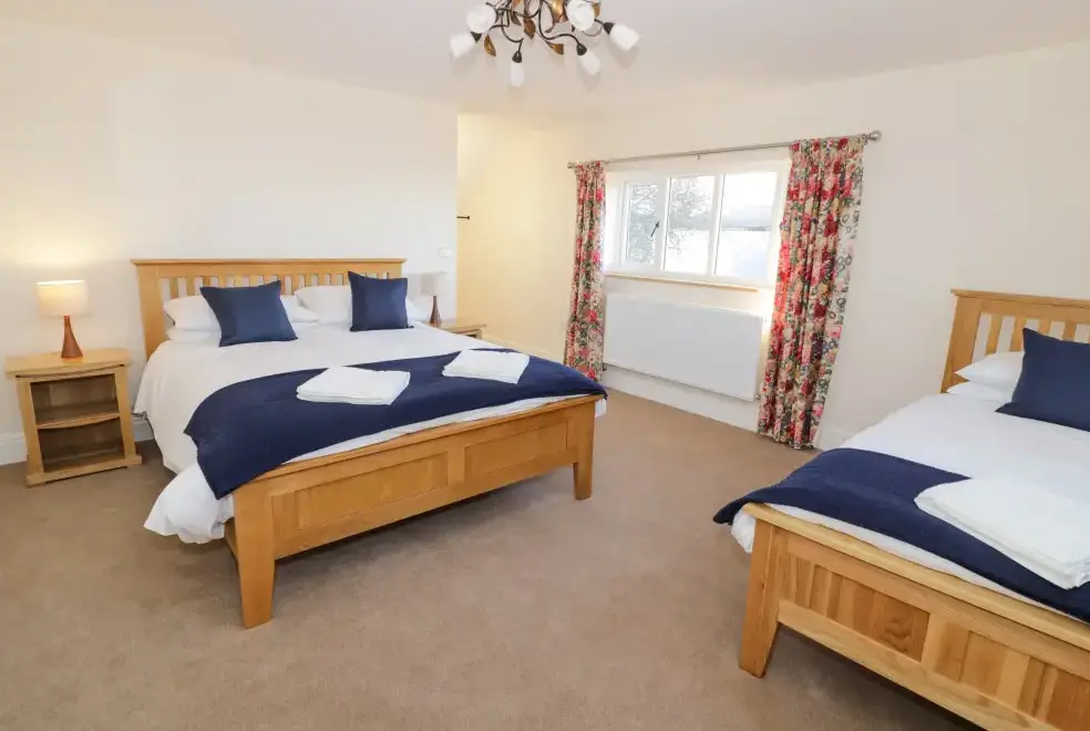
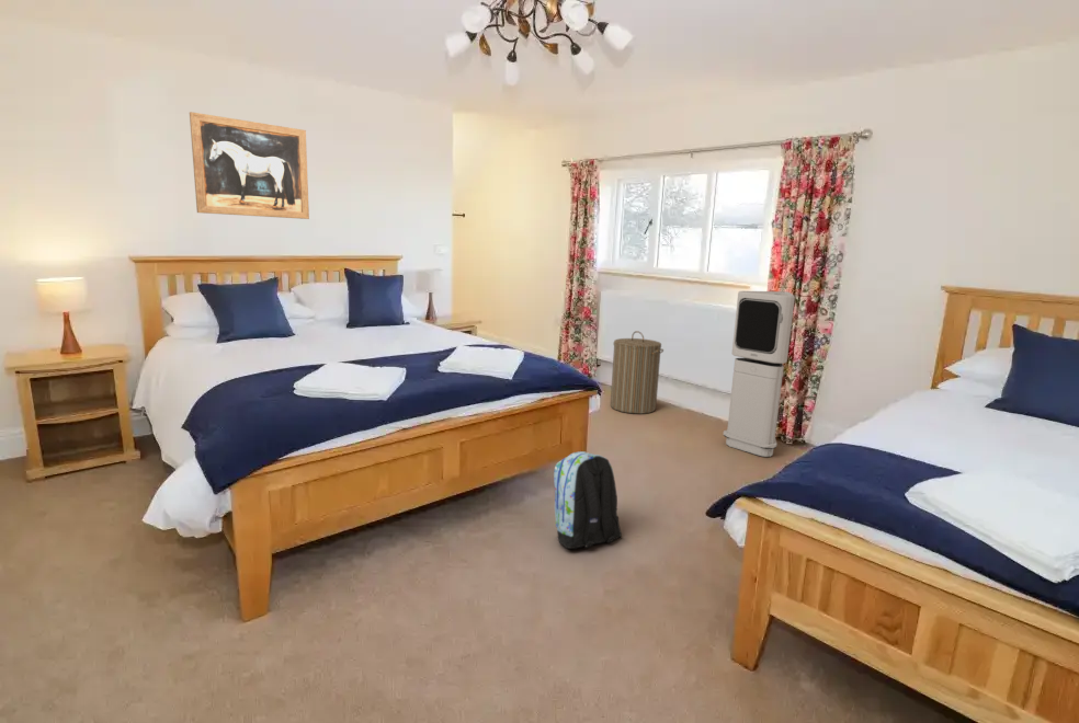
+ wall art [189,111,310,220]
+ air purifier [723,290,796,458]
+ laundry hamper [610,330,665,415]
+ backpack [553,450,623,550]
